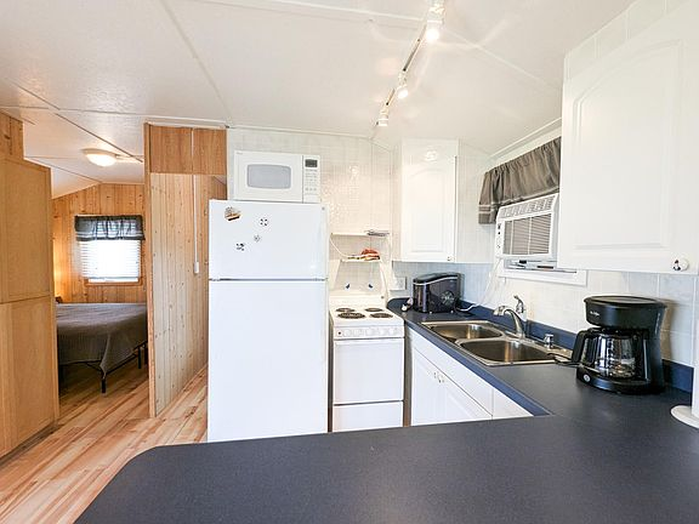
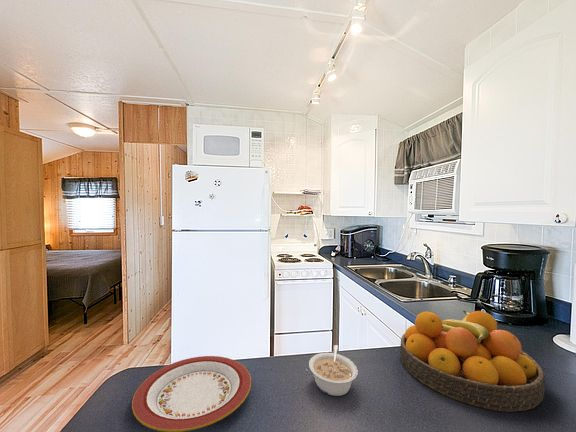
+ fruit bowl [399,310,546,413]
+ legume [308,344,359,397]
+ plate [131,355,252,432]
